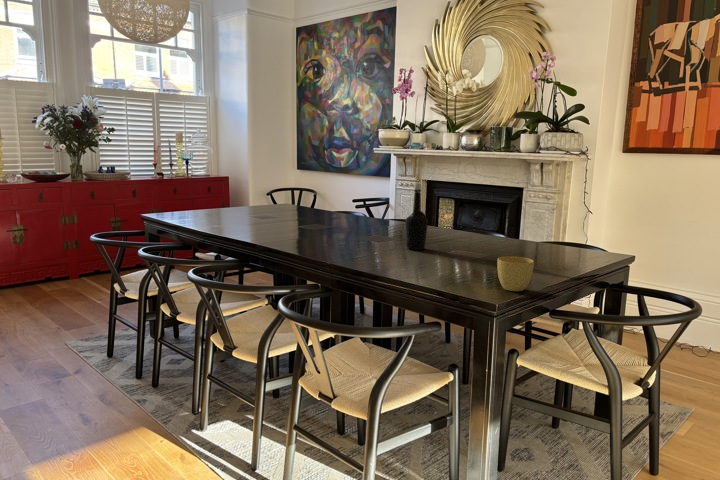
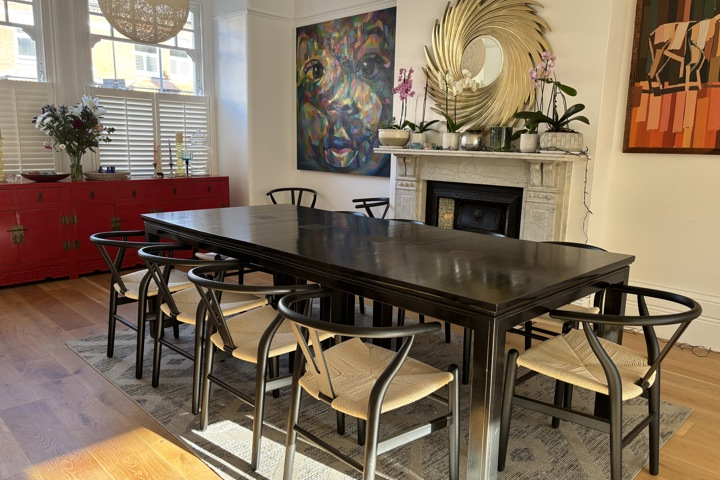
- bottle [404,182,429,251]
- cup [496,256,535,292]
